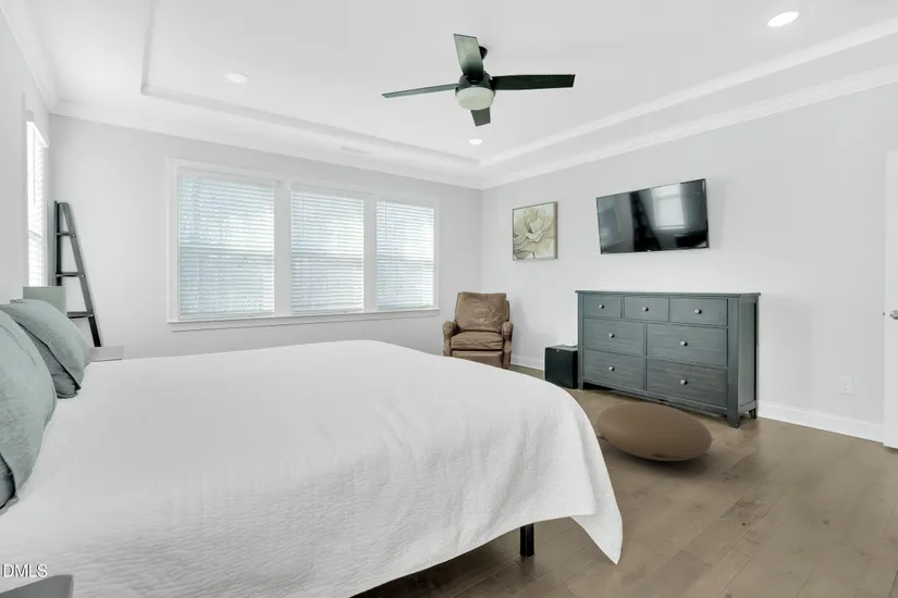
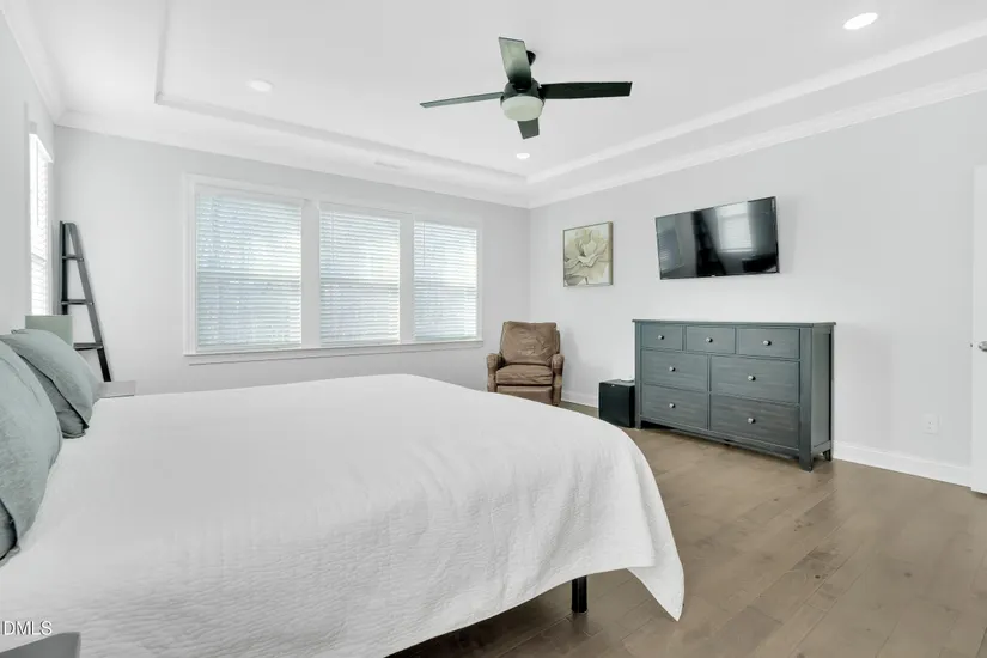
- pouf [595,401,715,462]
